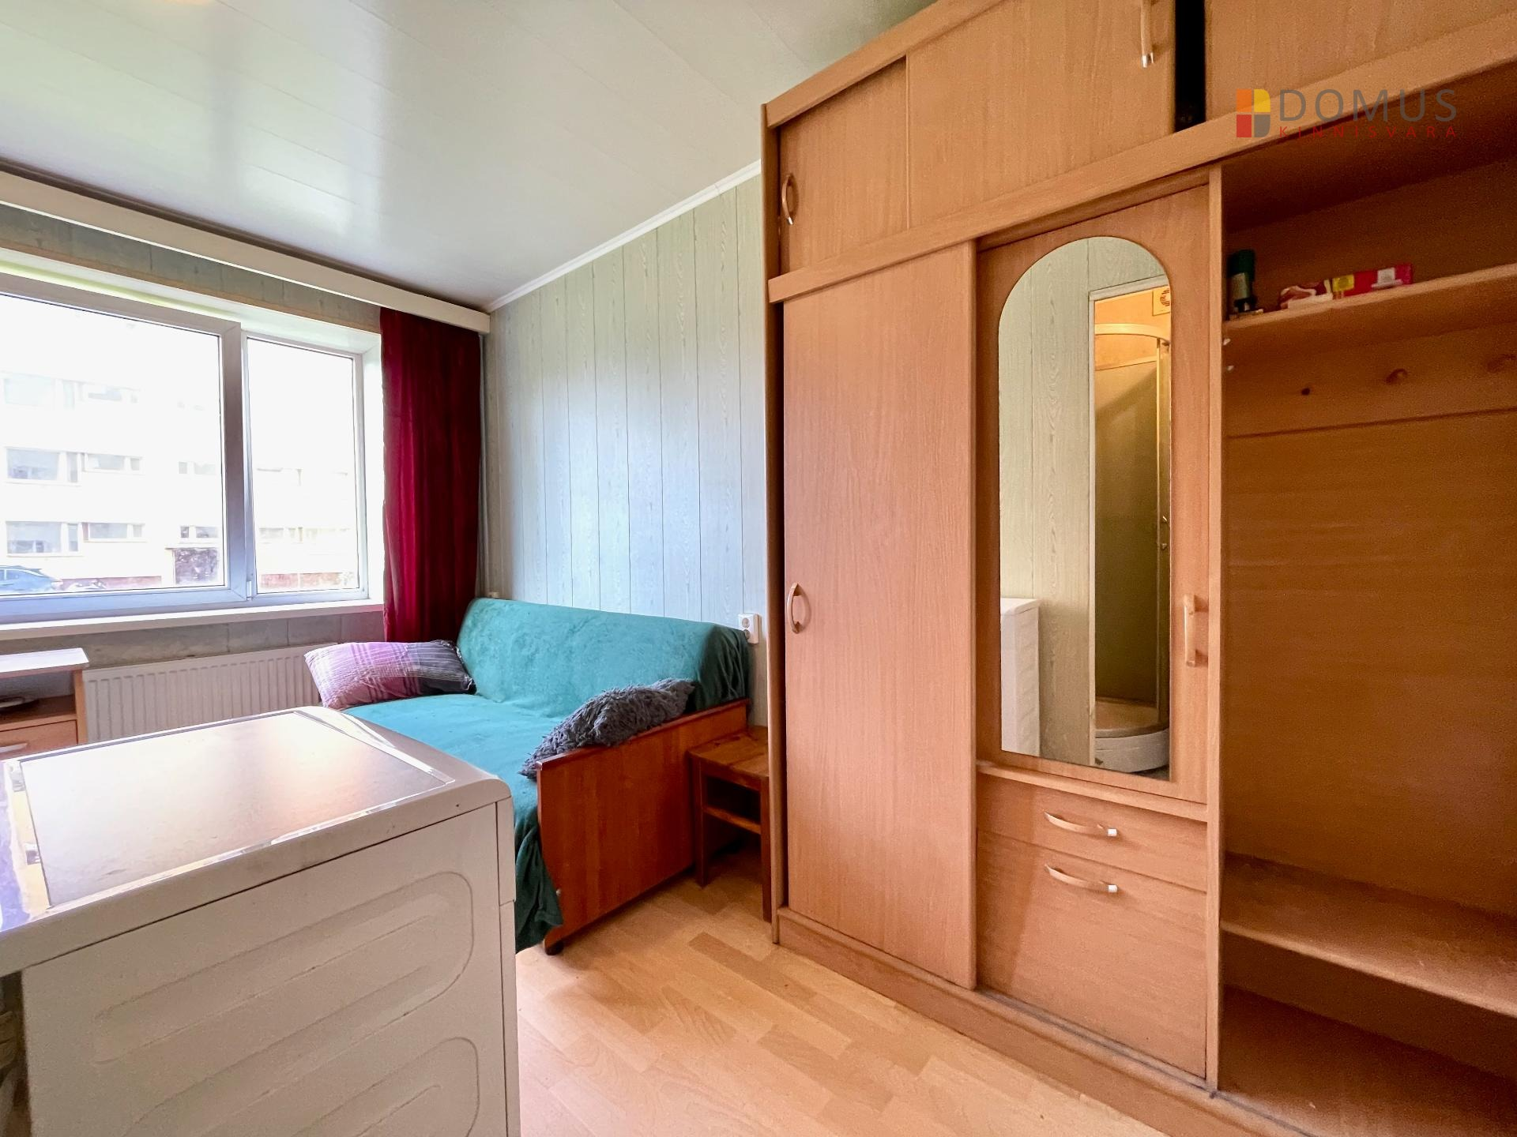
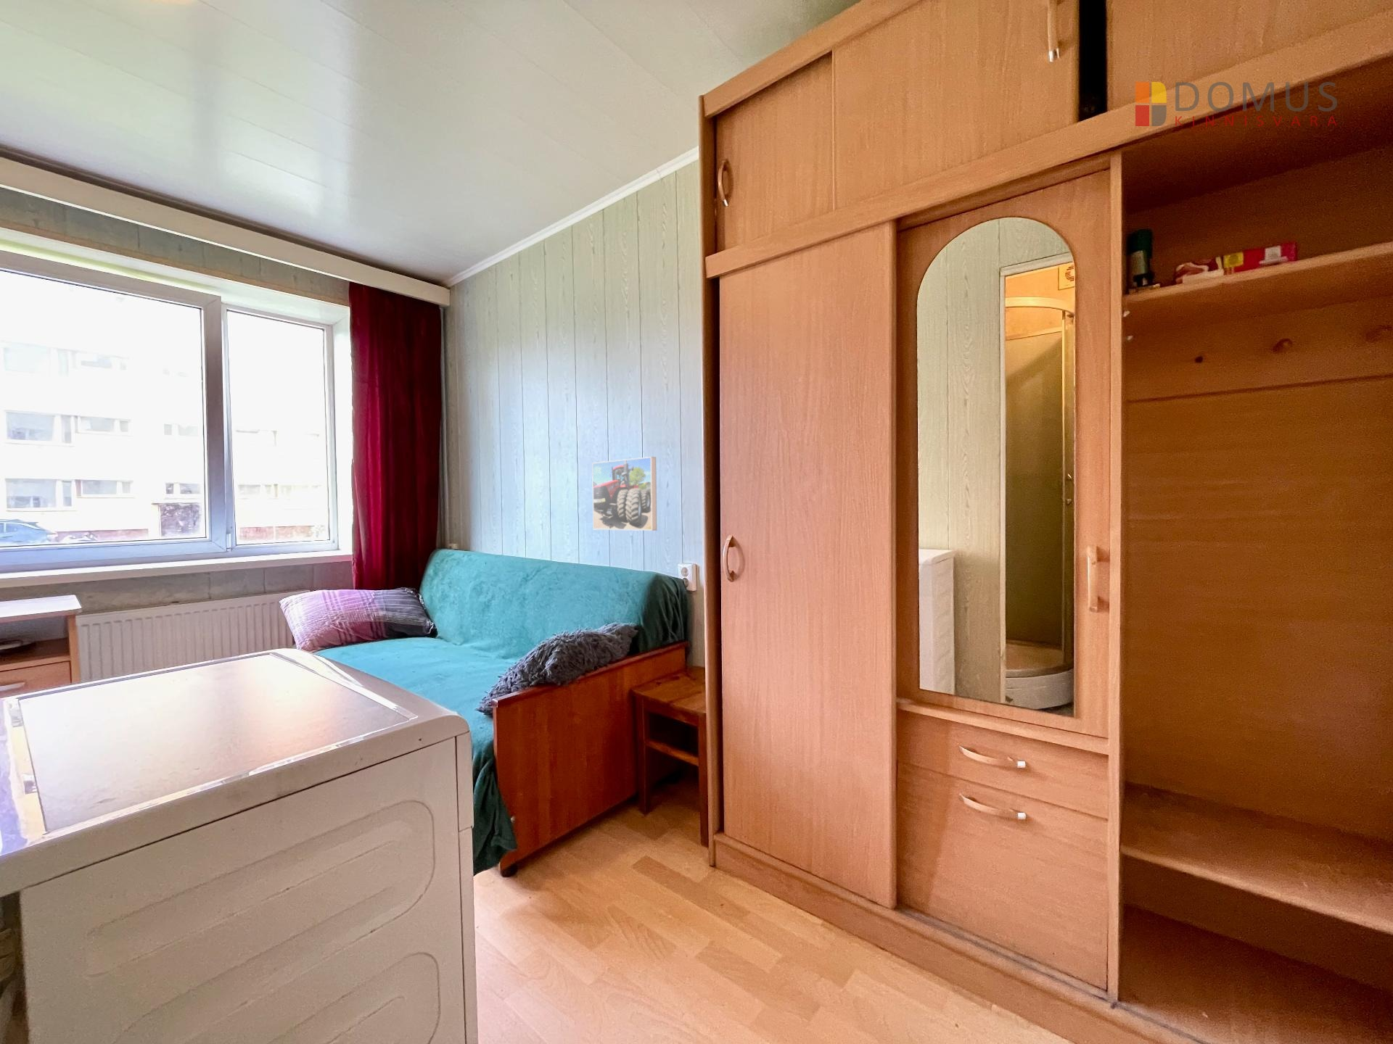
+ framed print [591,456,657,532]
